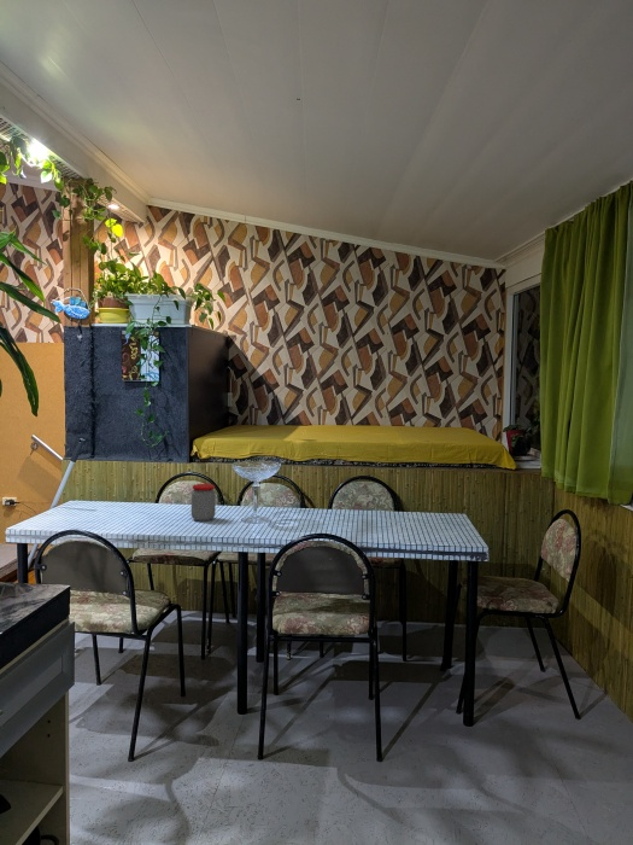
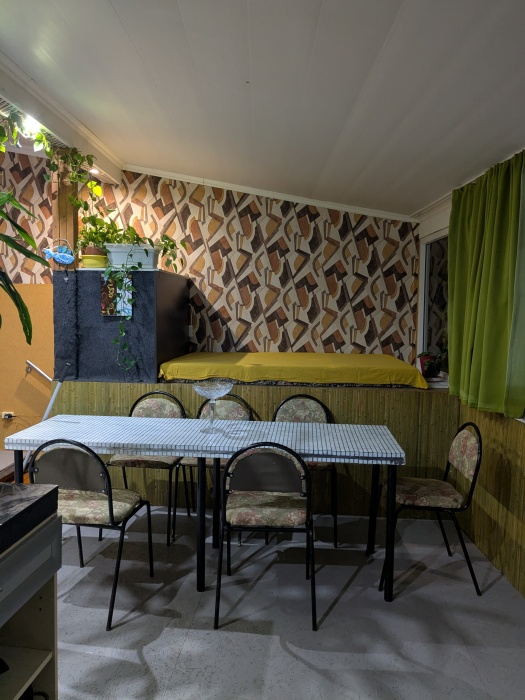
- jar [191,483,217,523]
